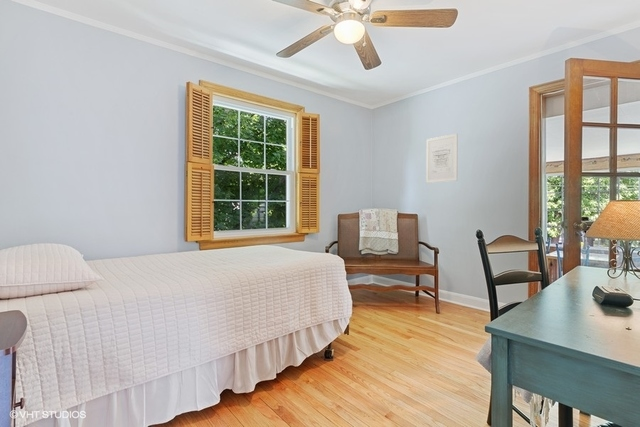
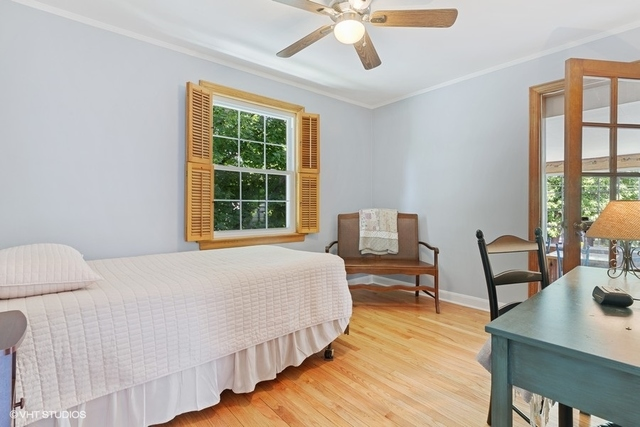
- wall art [425,133,458,184]
